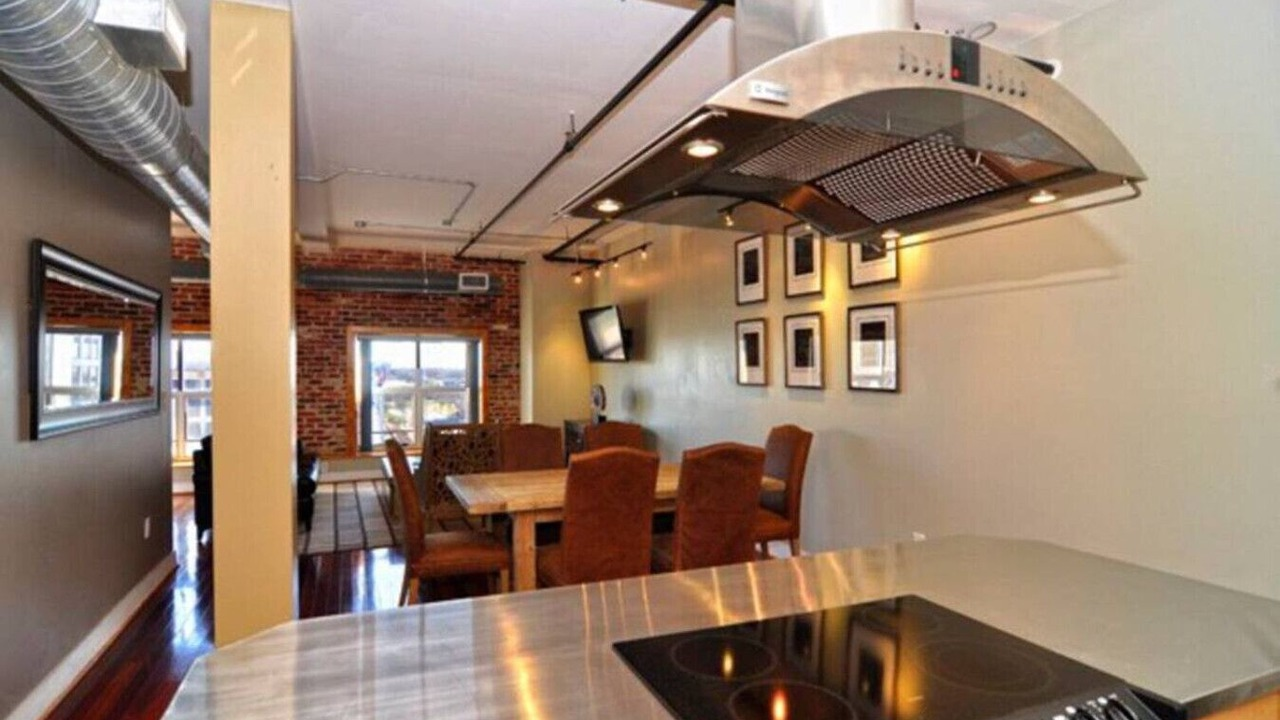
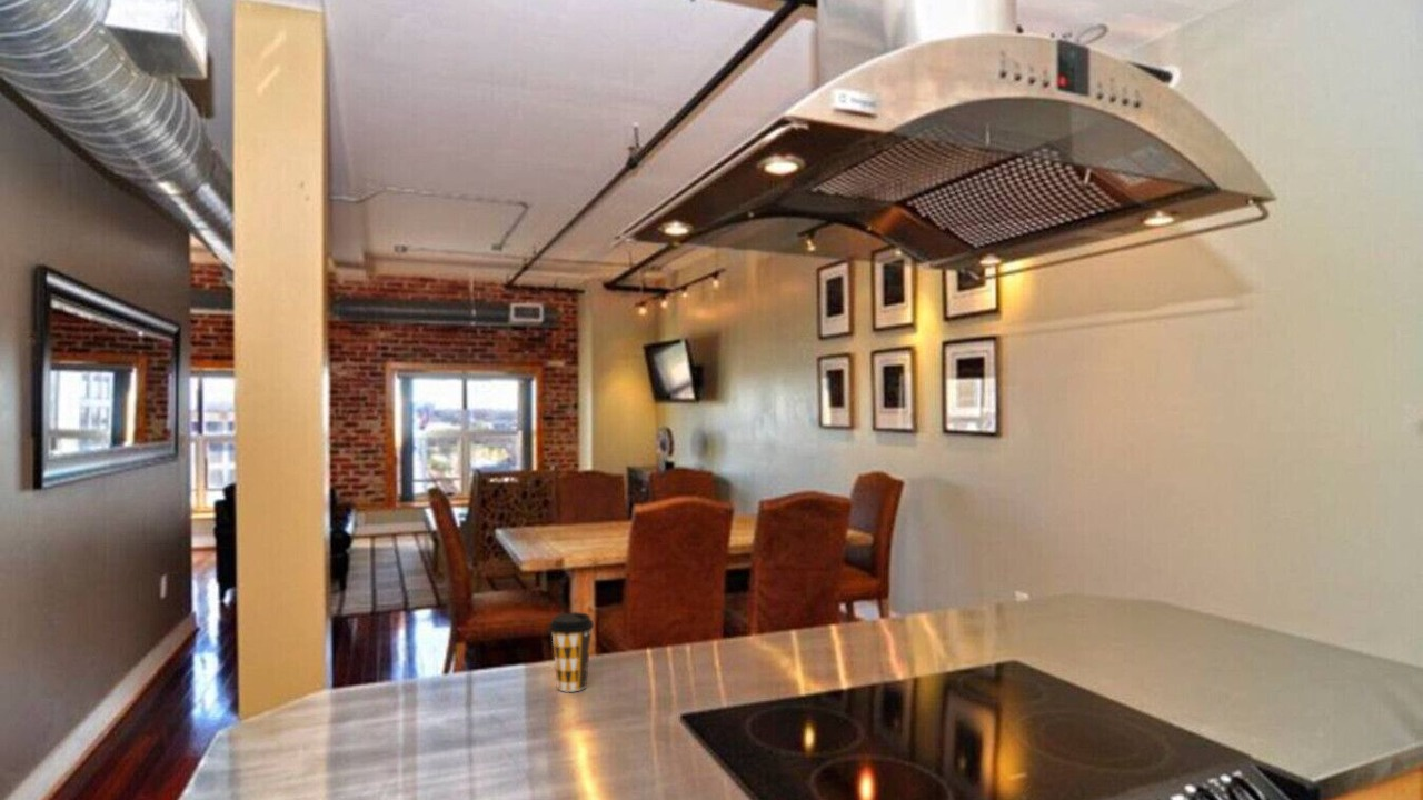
+ coffee cup [548,611,595,693]
